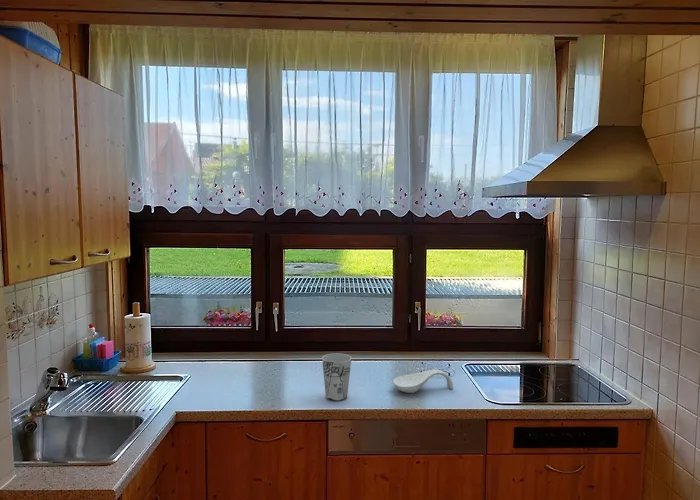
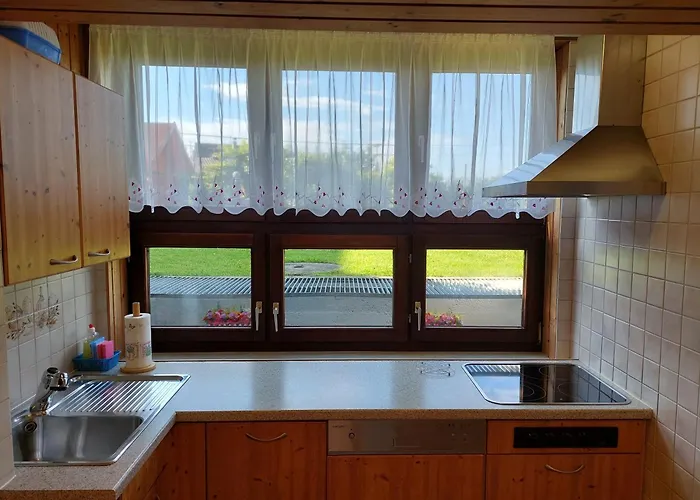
- spoon rest [392,369,454,394]
- cup [321,352,352,402]
